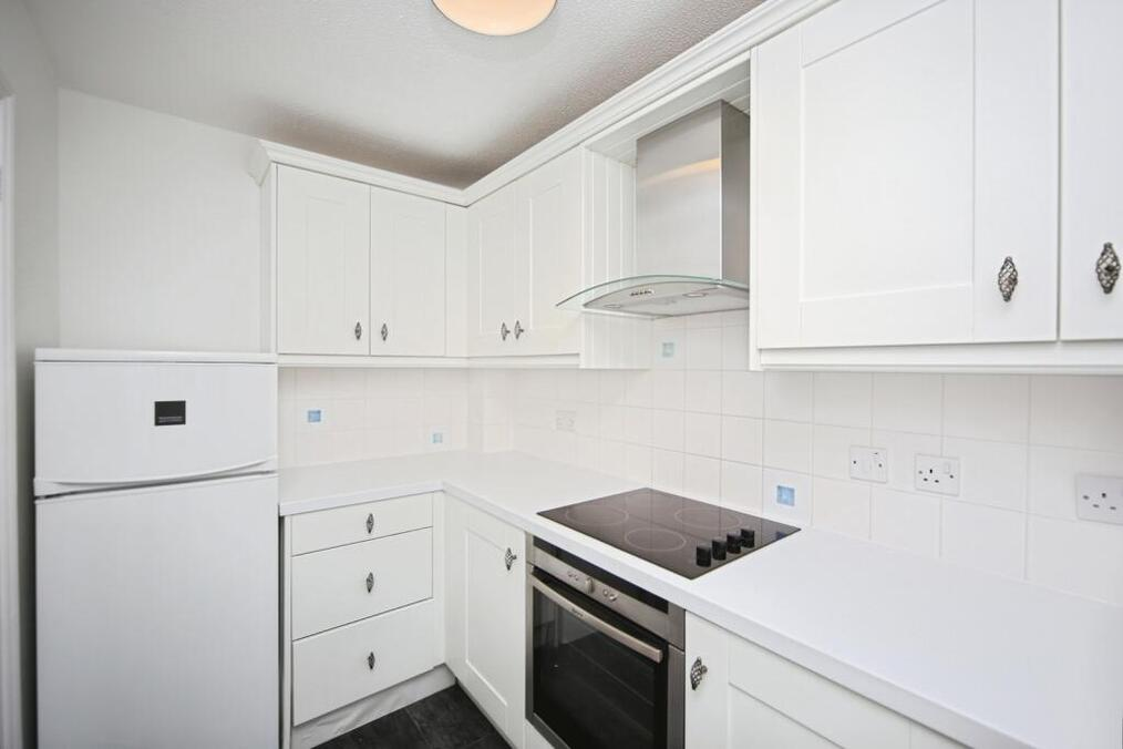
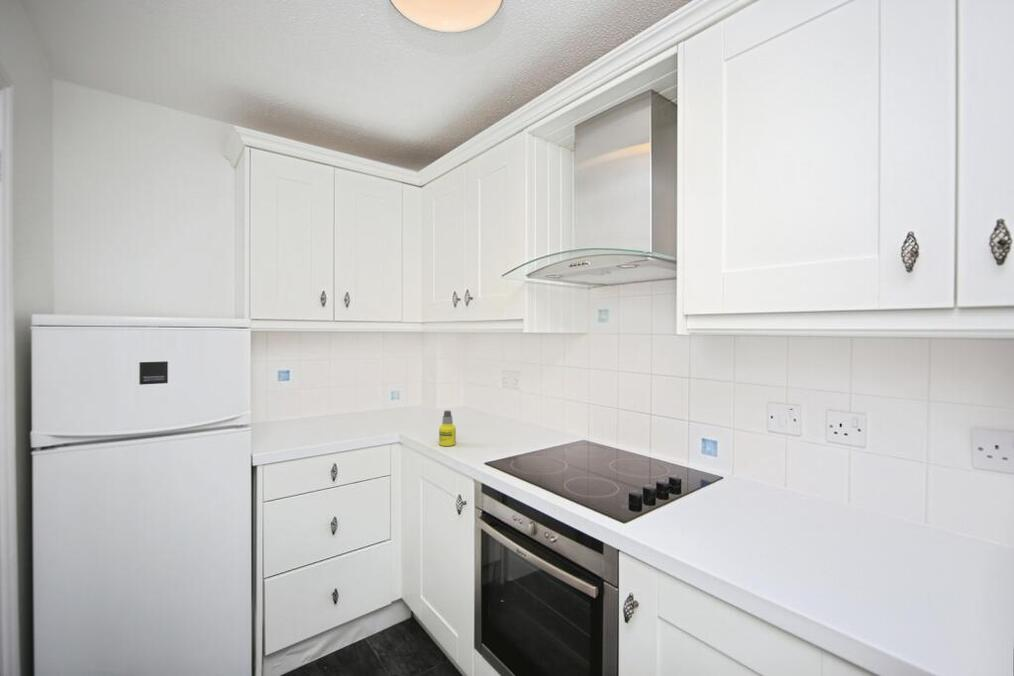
+ bottle [438,410,457,447]
